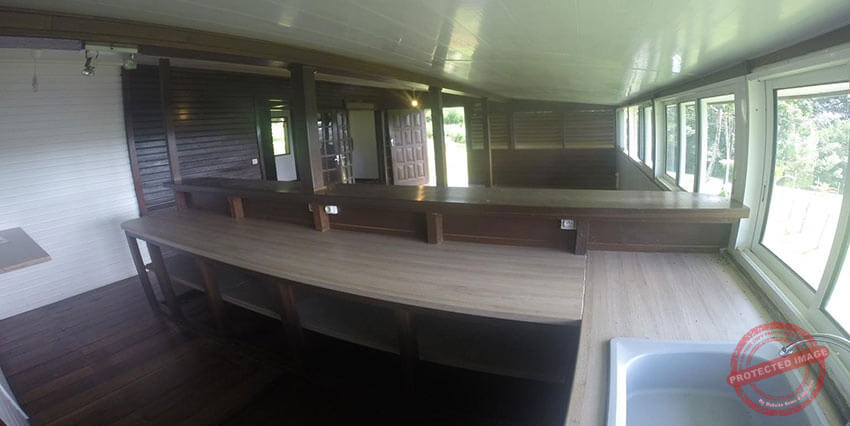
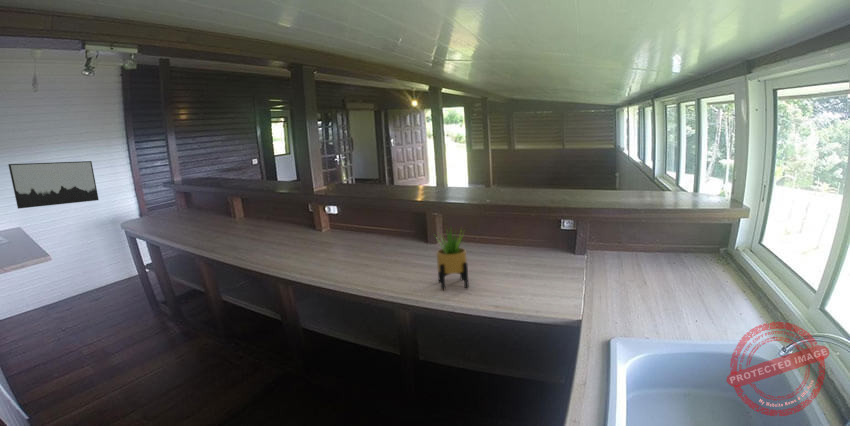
+ potted plant [434,226,470,291]
+ wall art [7,160,100,210]
